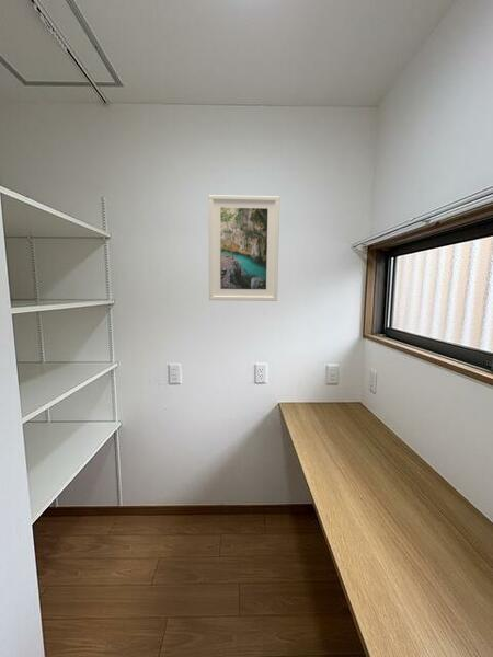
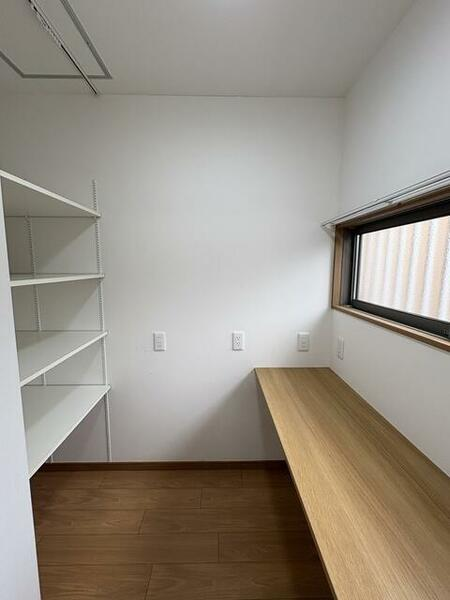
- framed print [208,194,280,302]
